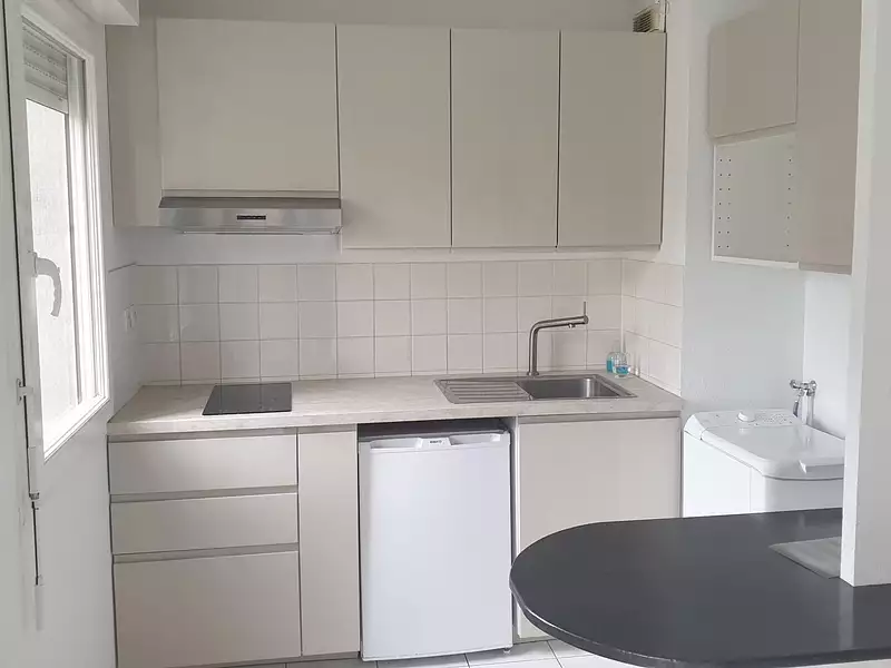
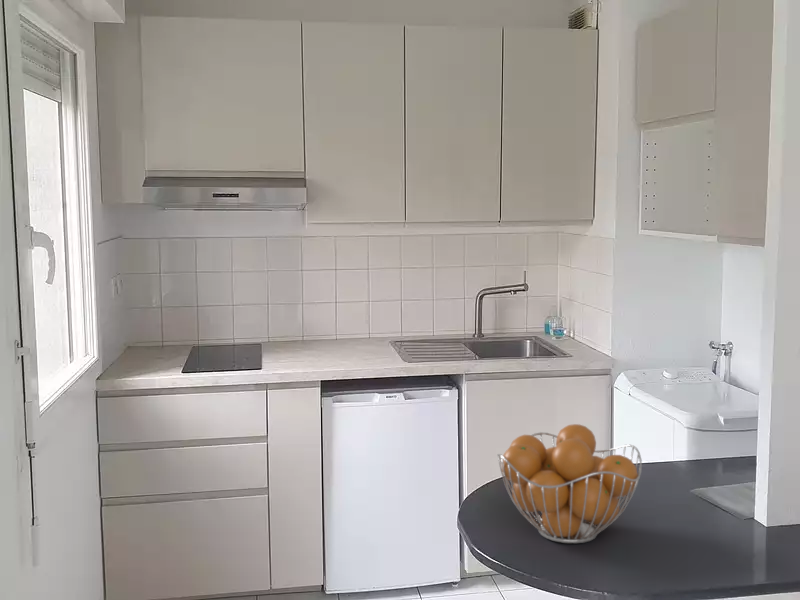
+ fruit basket [496,423,643,544]
